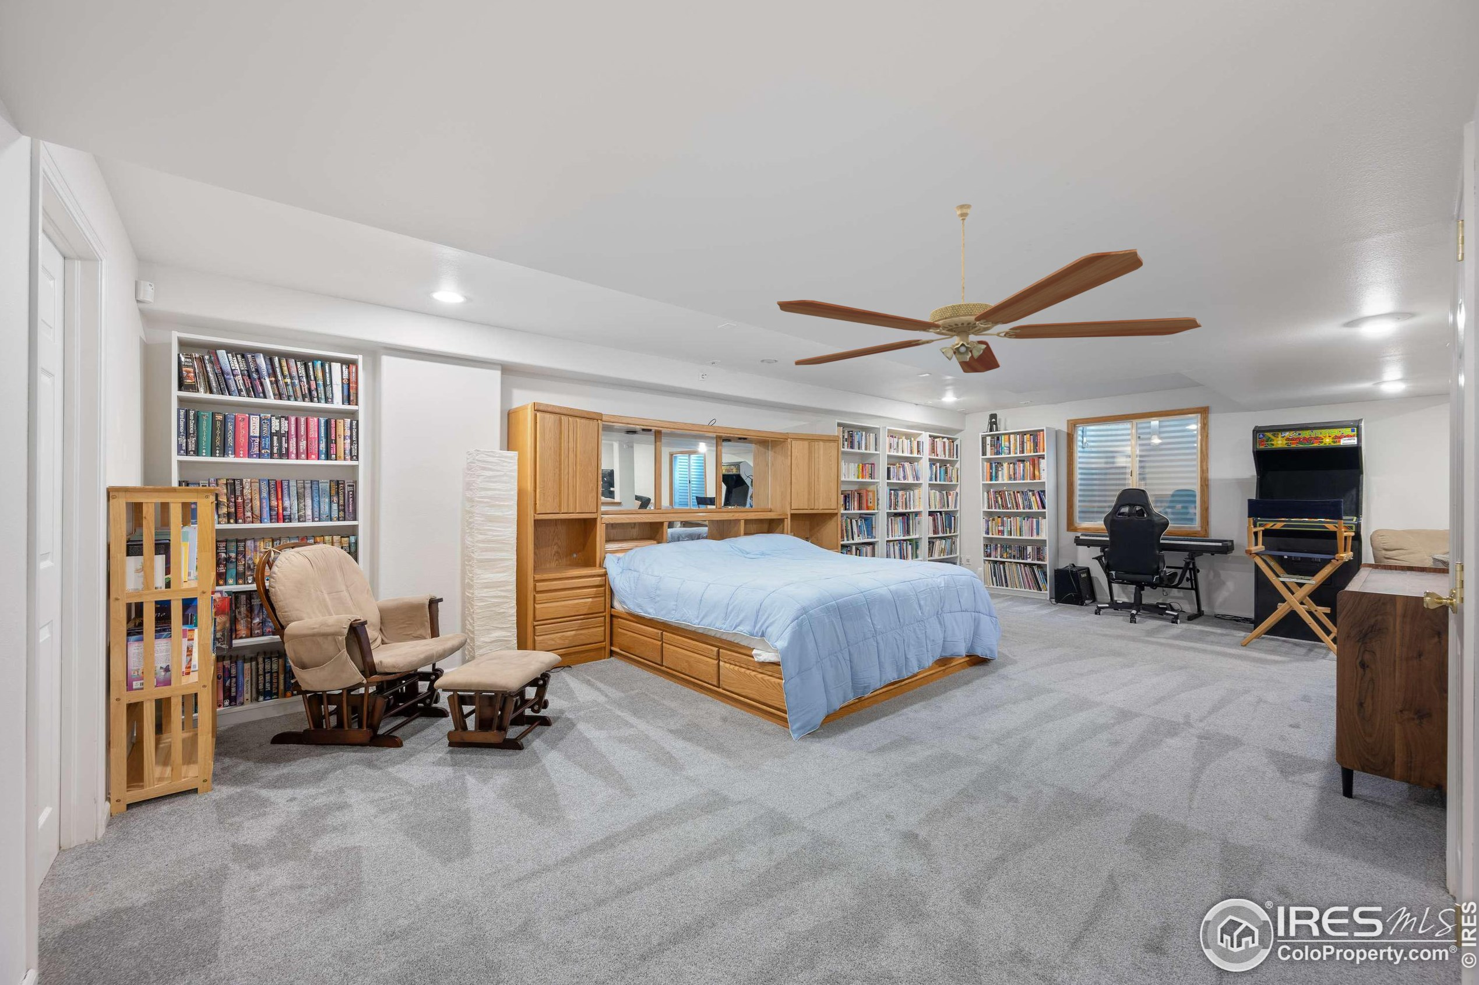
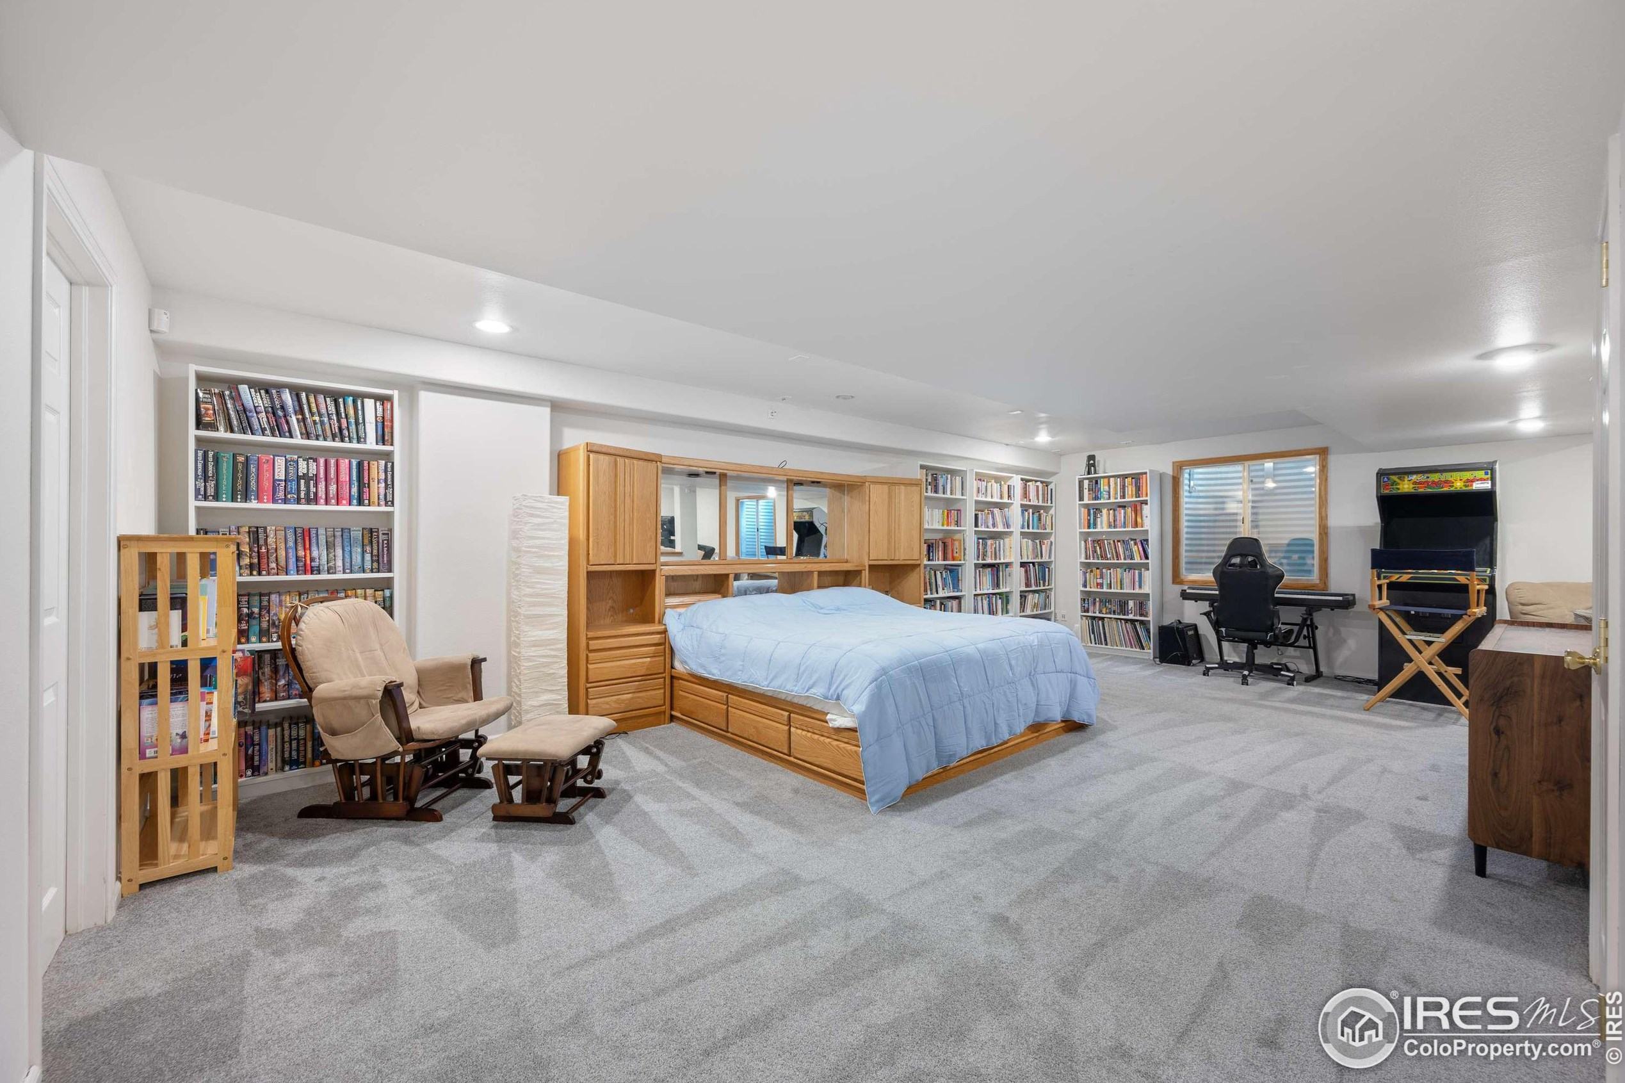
- ceiling fan [776,203,1202,374]
